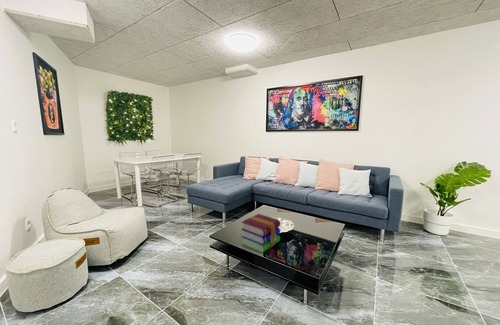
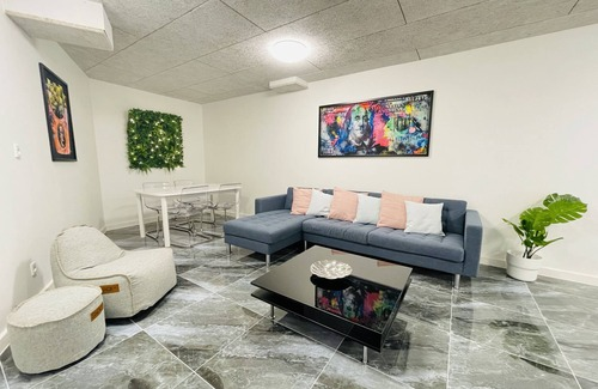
- books [241,213,281,254]
